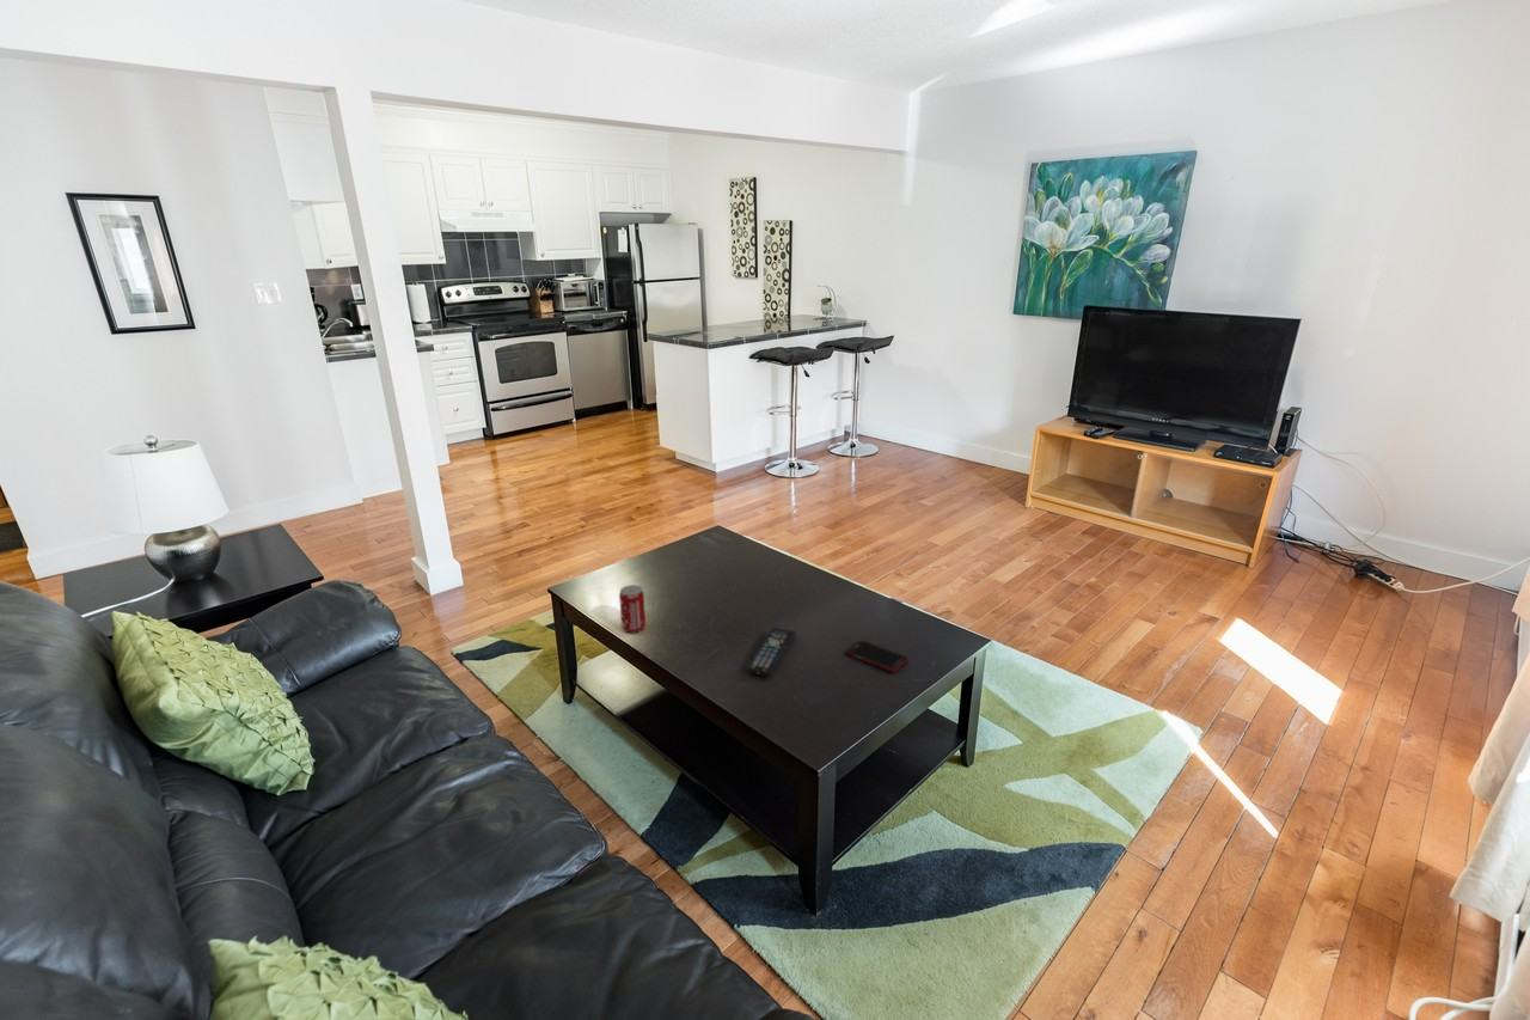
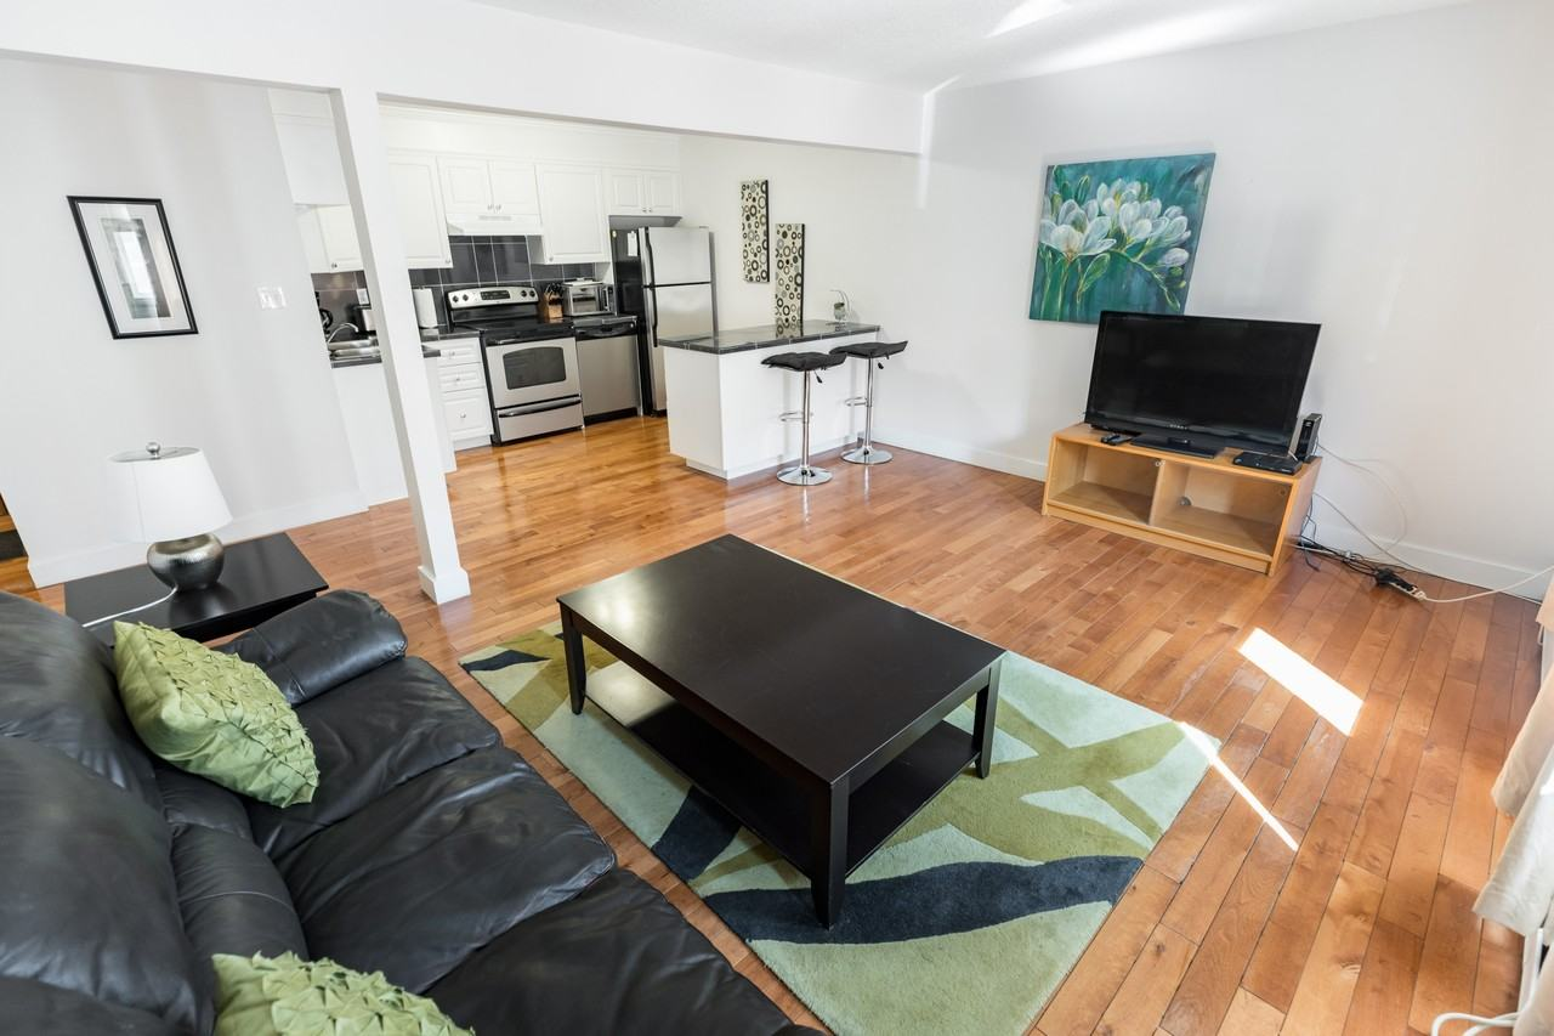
- beverage can [618,584,647,635]
- remote control [745,627,797,677]
- cell phone [845,640,910,673]
